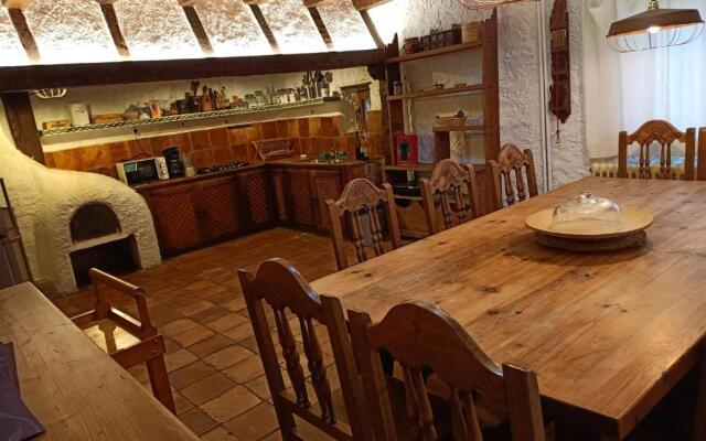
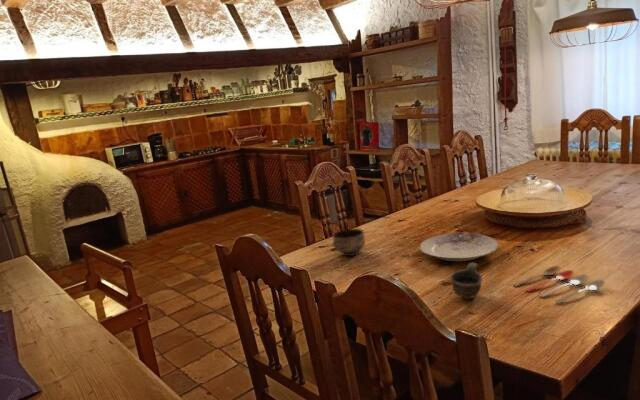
+ ceramic bowl [330,228,366,257]
+ cooking utensil [512,265,606,304]
+ plate [419,232,500,262]
+ cup [449,262,484,300]
